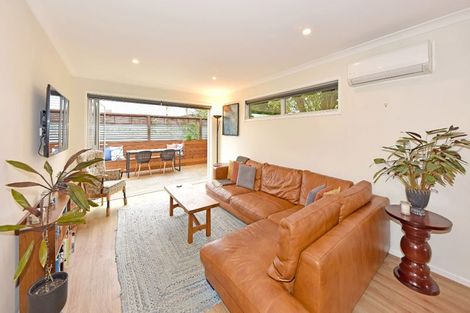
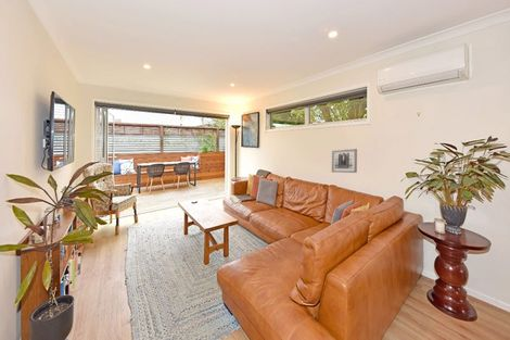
+ wall art [331,148,358,174]
